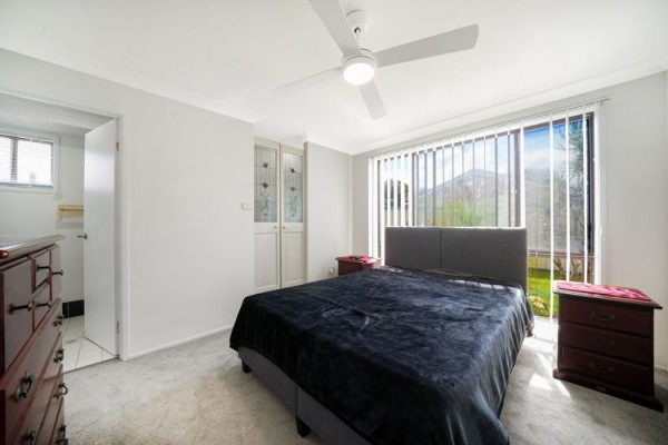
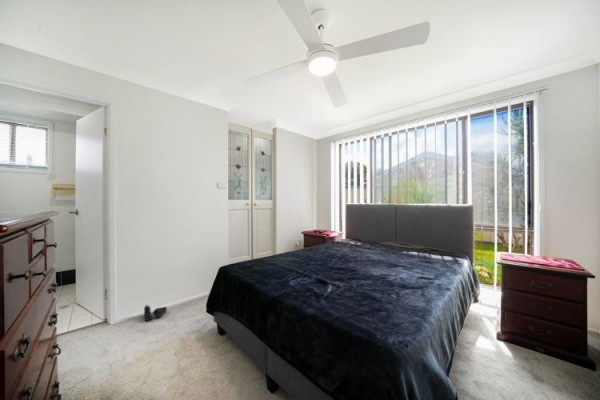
+ boots [143,304,168,322]
